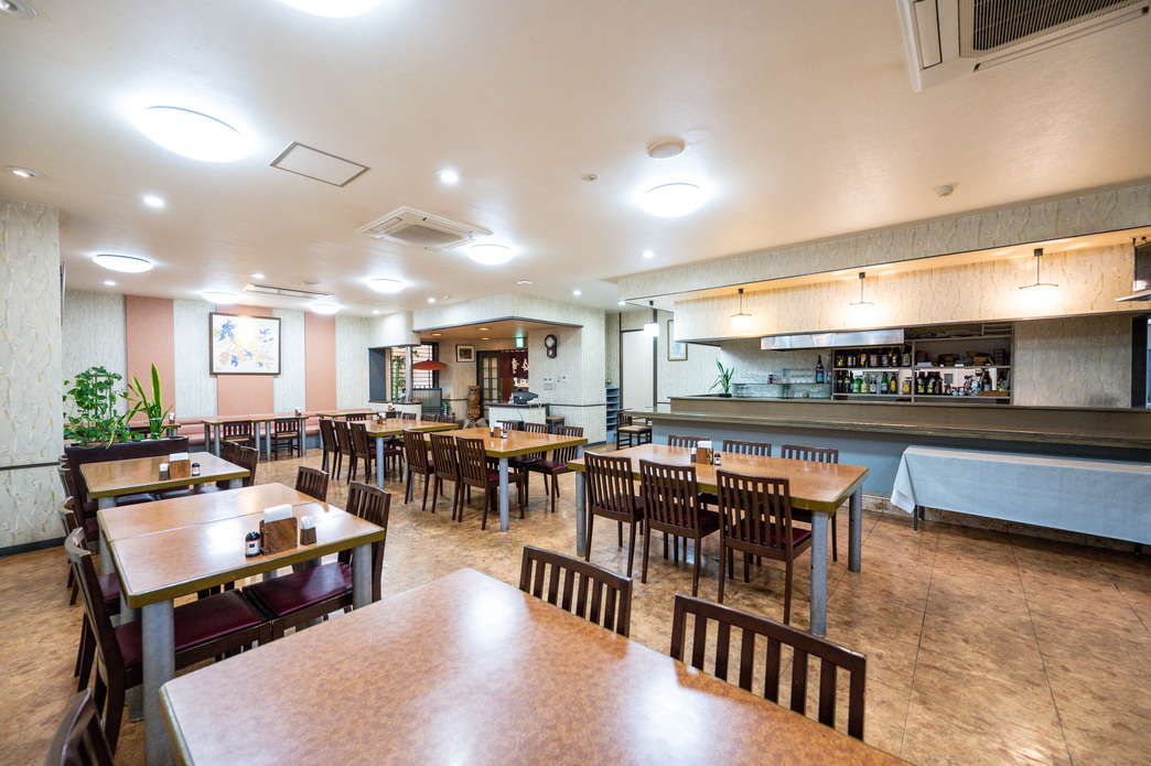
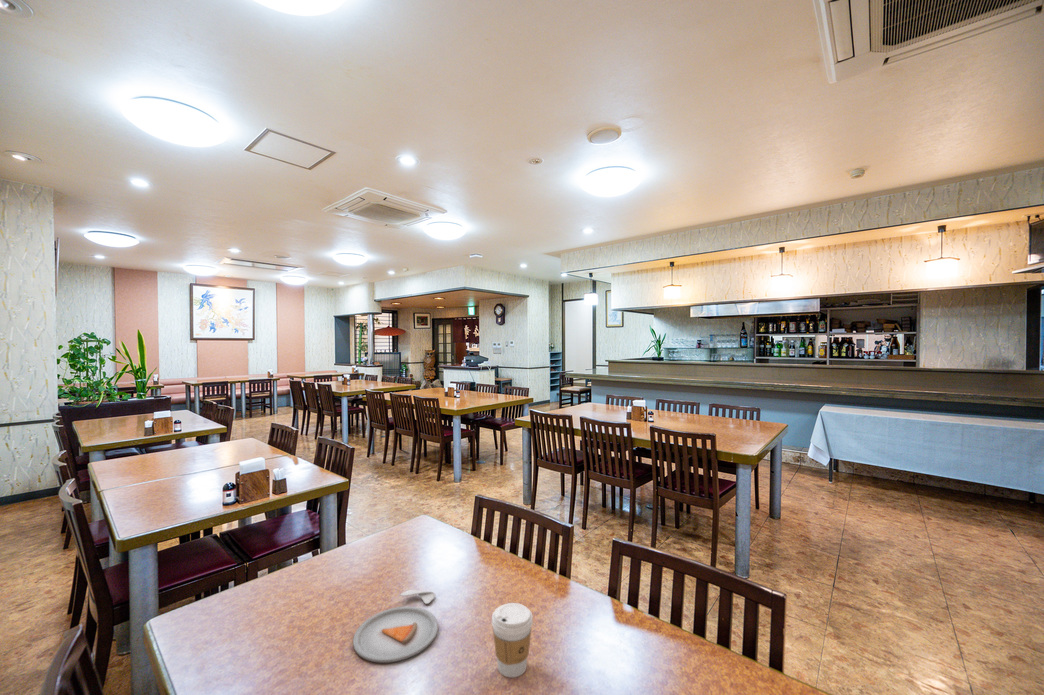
+ dinner plate [352,589,439,664]
+ coffee cup [491,602,534,678]
